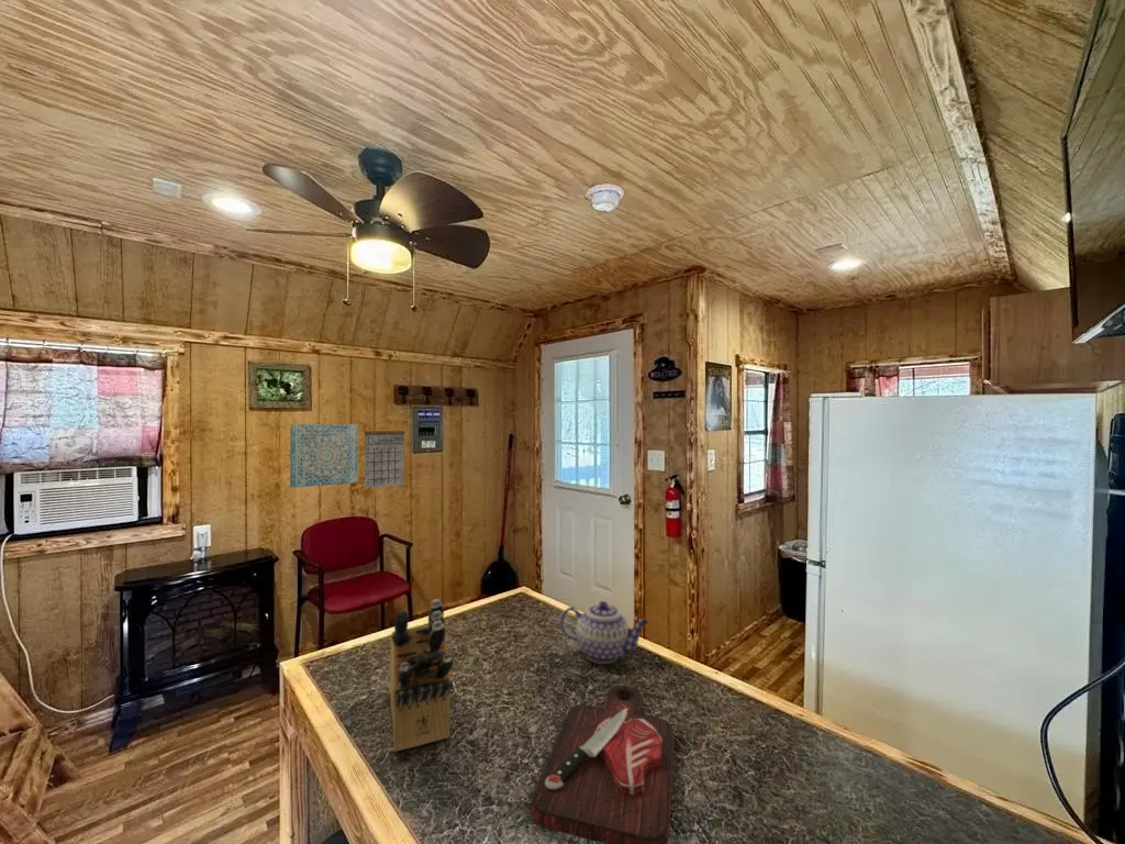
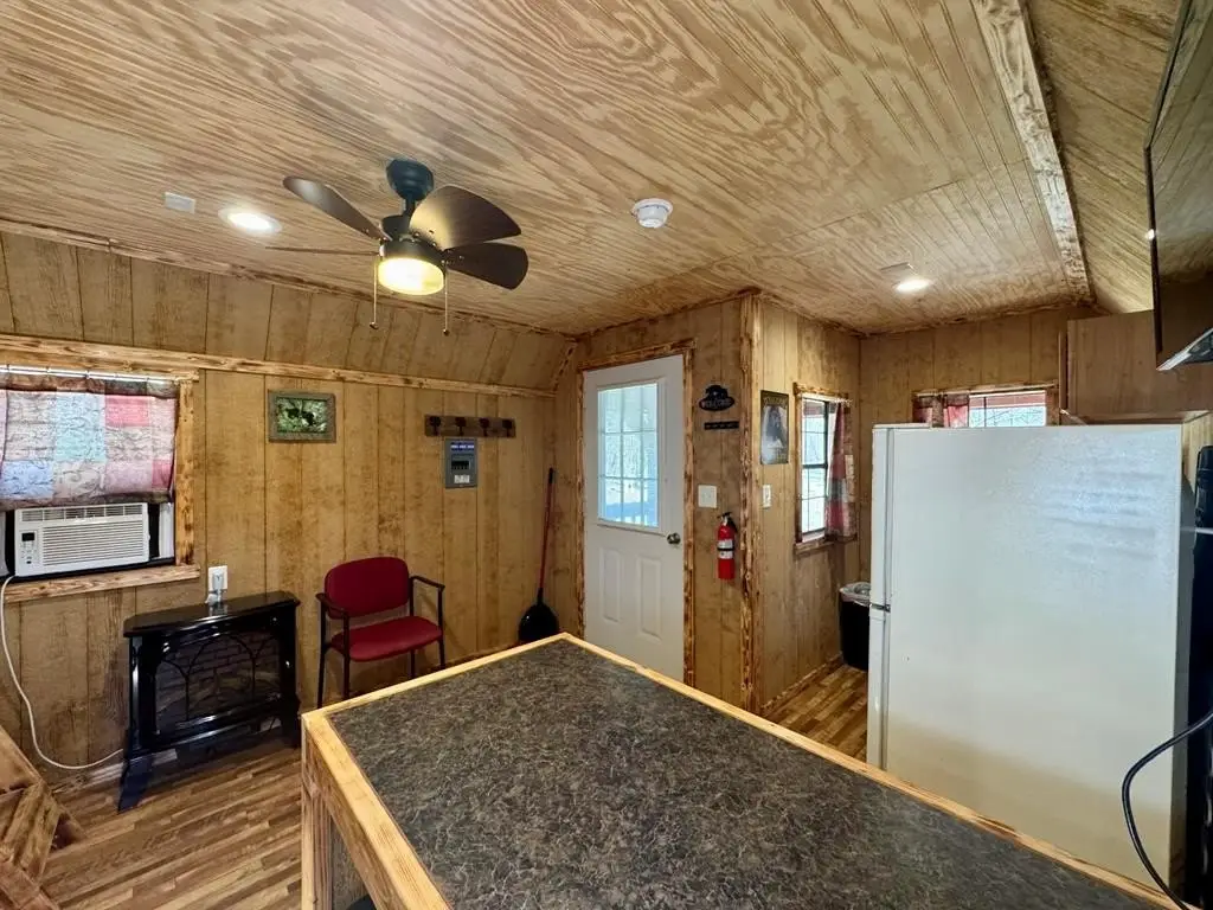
- calendar [364,418,405,489]
- cutting board [528,685,676,844]
- wall art [289,423,359,489]
- teapot [559,600,649,665]
- knife block [389,598,455,753]
